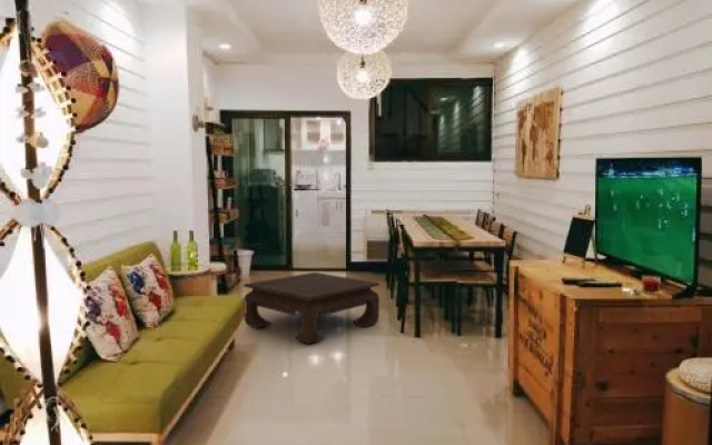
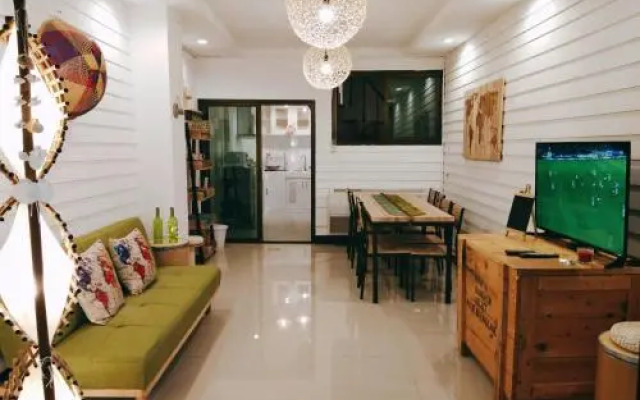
- coffee table [243,271,380,345]
